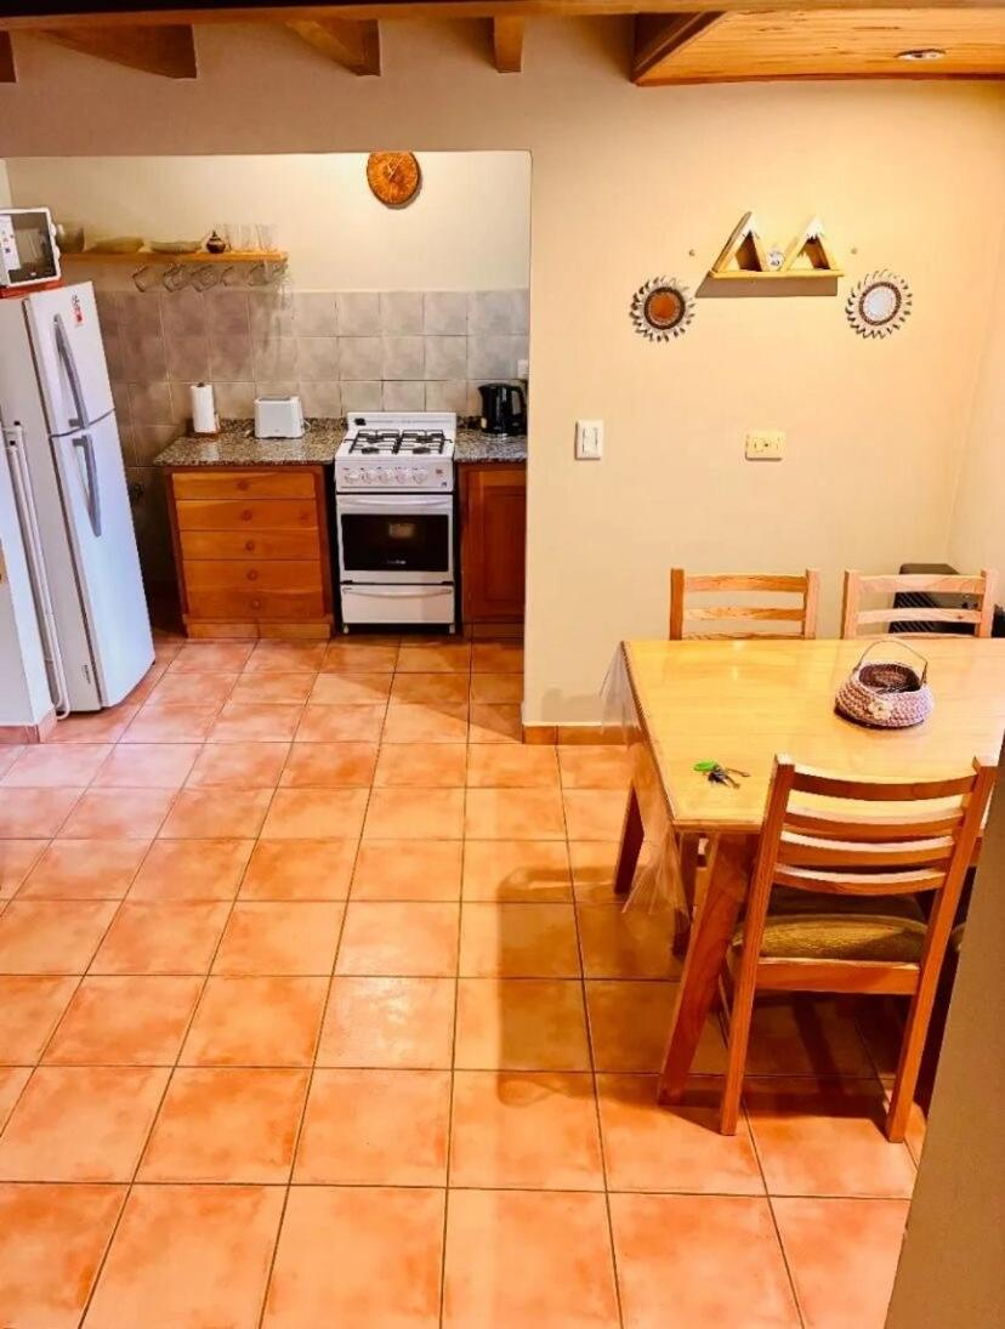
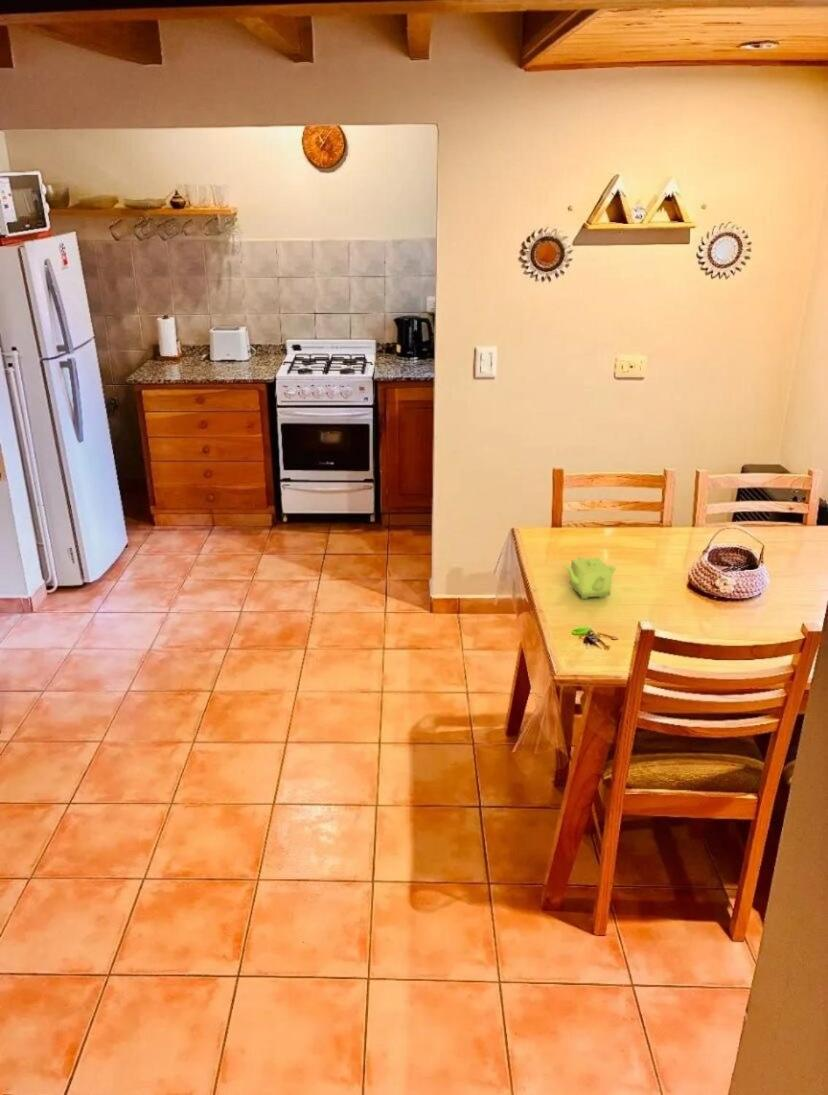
+ teapot [562,557,616,600]
